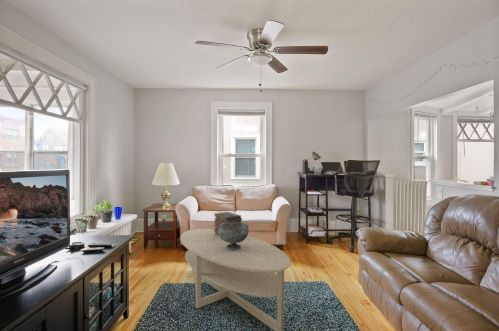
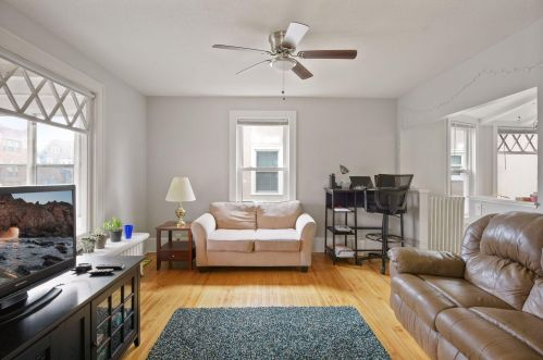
- coffee table [180,228,292,331]
- book stack [213,211,243,236]
- decorative bowl [219,222,250,250]
